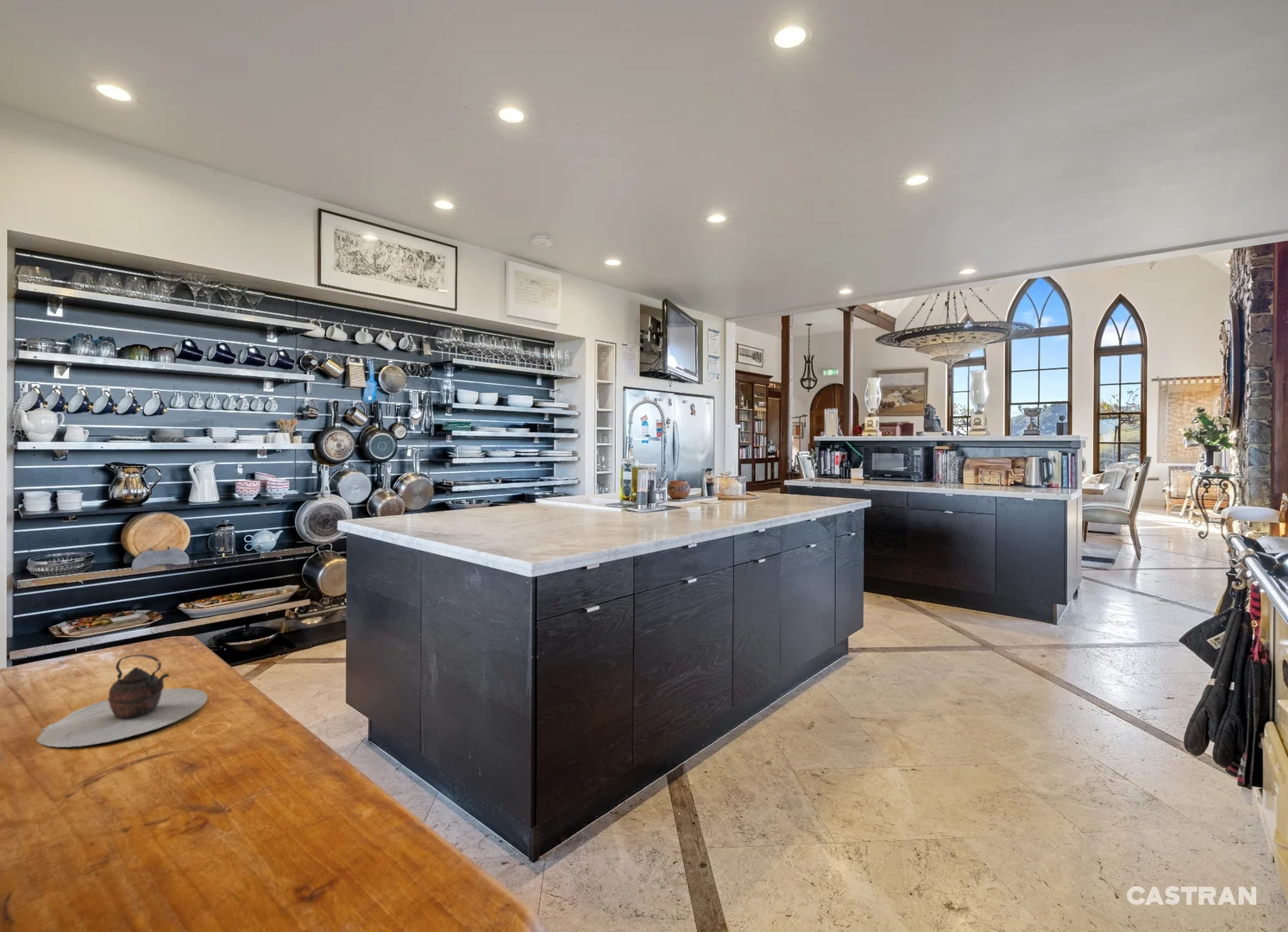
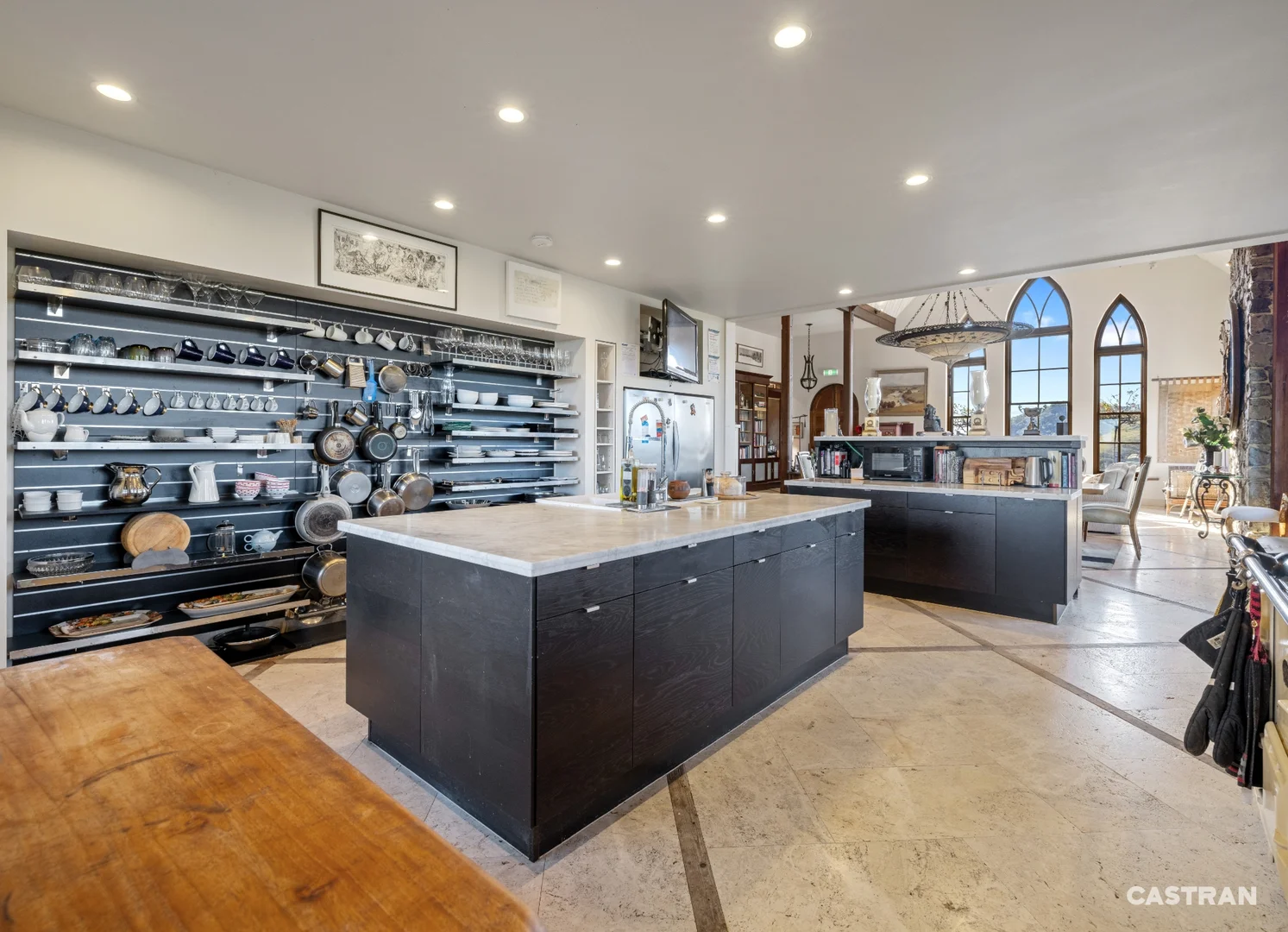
- teapot [35,653,209,748]
